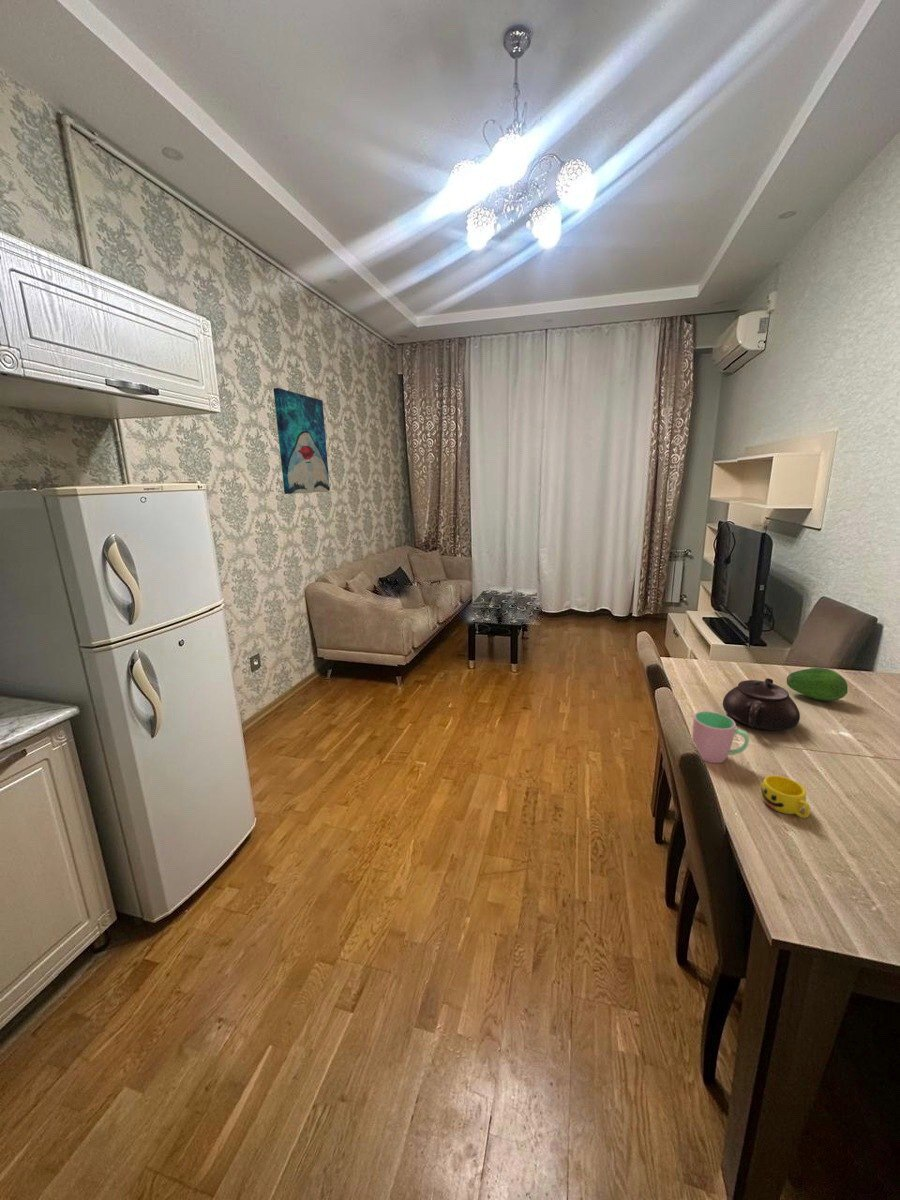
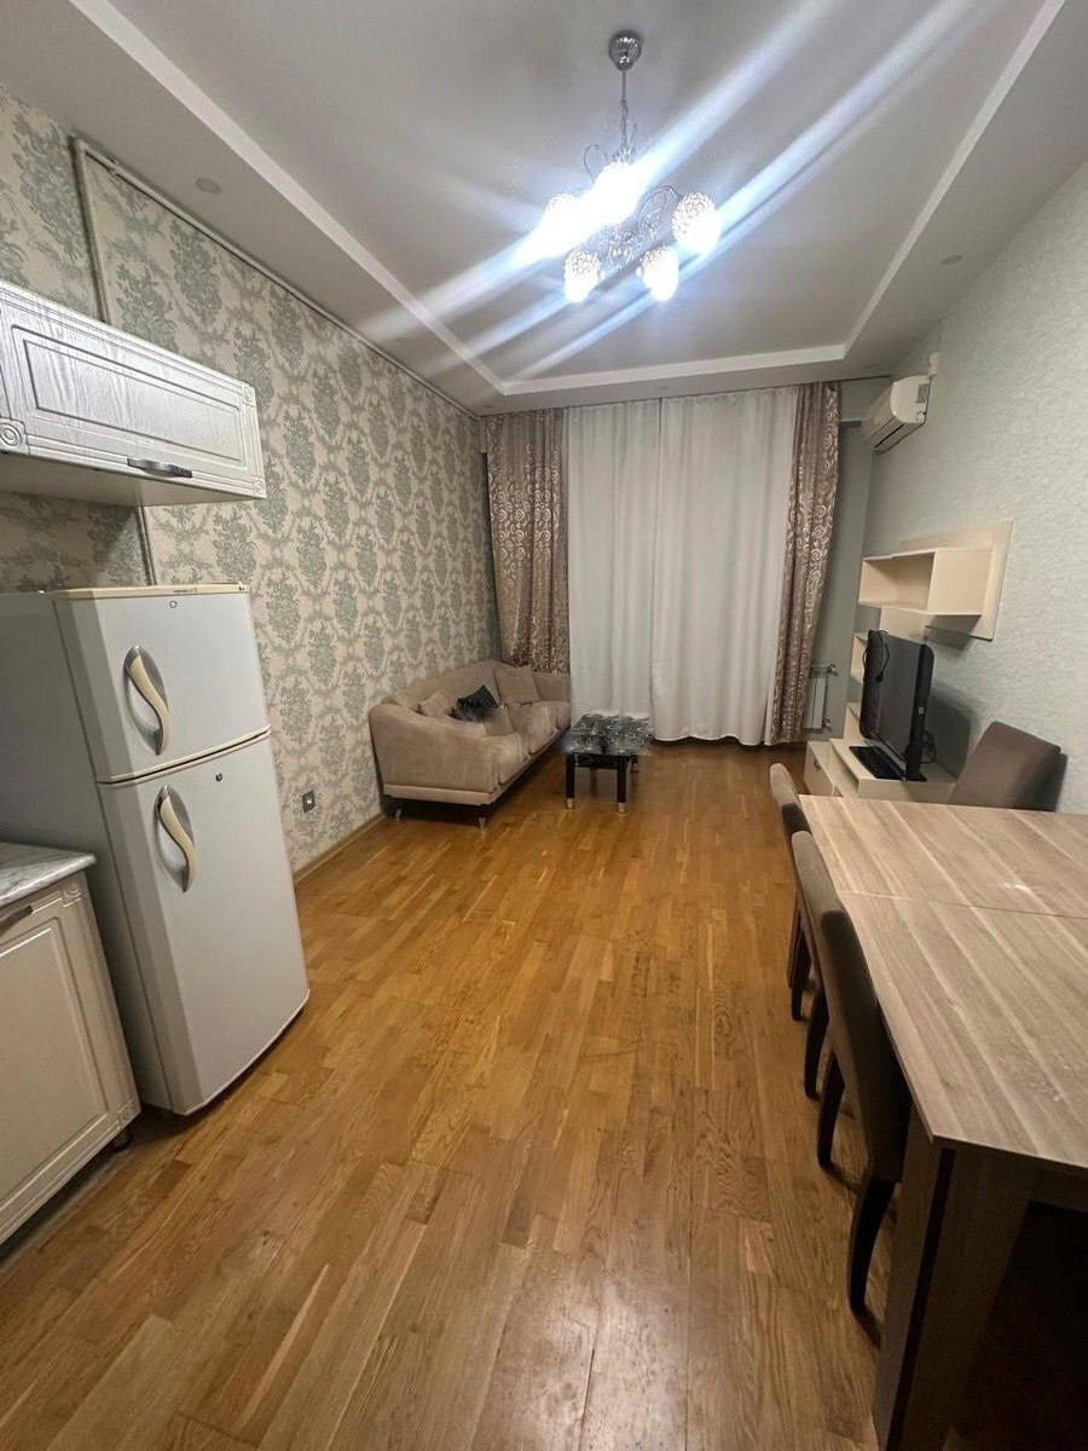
- fruit [786,667,849,702]
- teapot [722,677,801,731]
- cup [691,710,750,764]
- wall art [272,387,331,495]
- cup [760,774,811,819]
